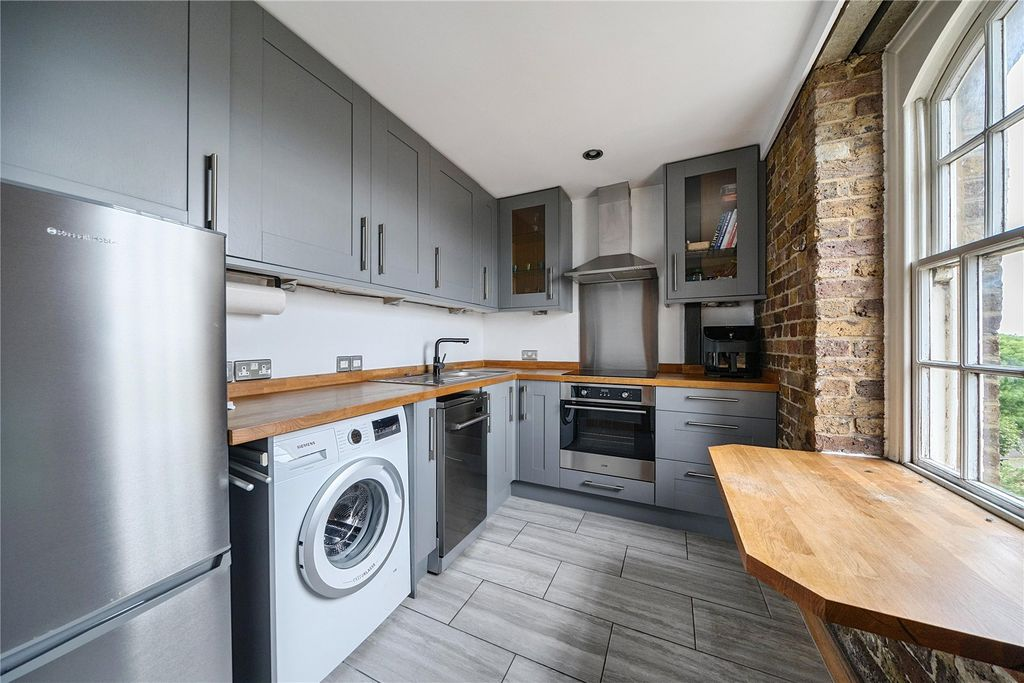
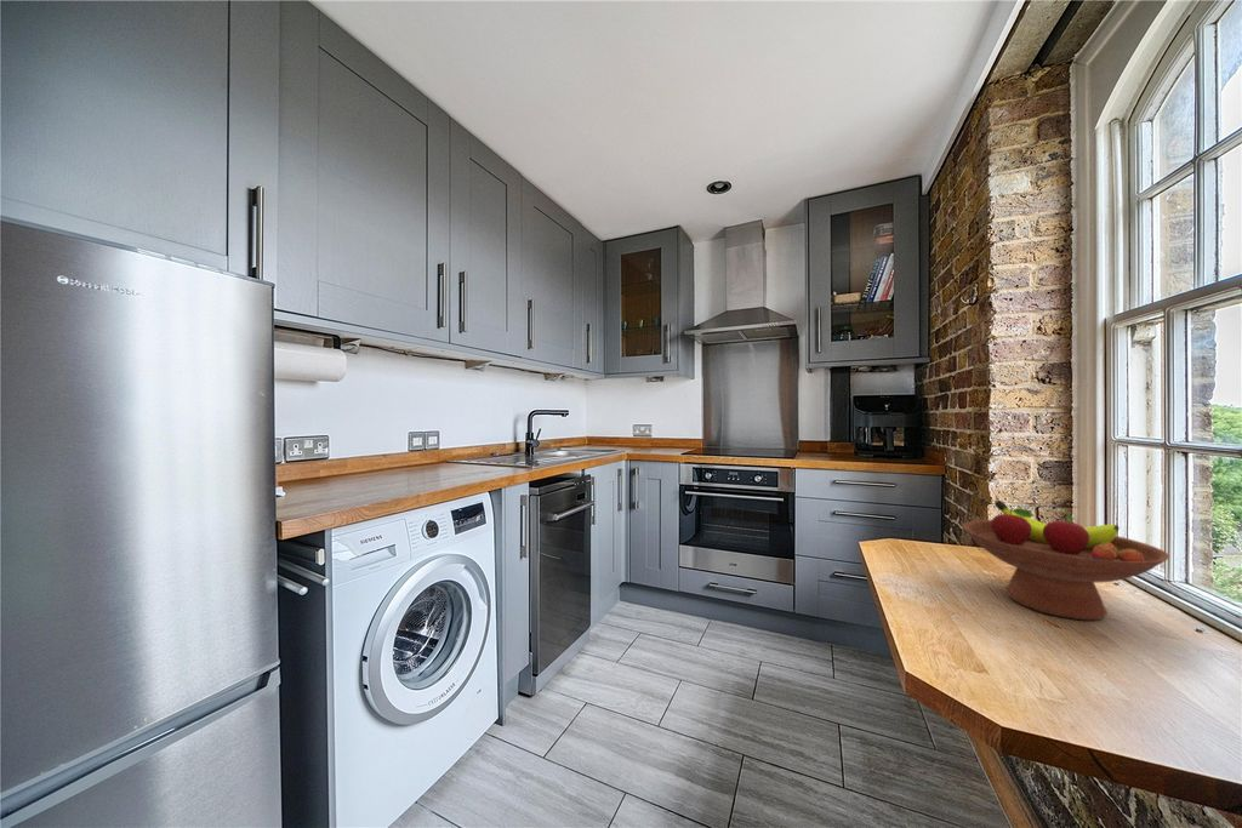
+ fruit bowl [962,499,1170,622]
